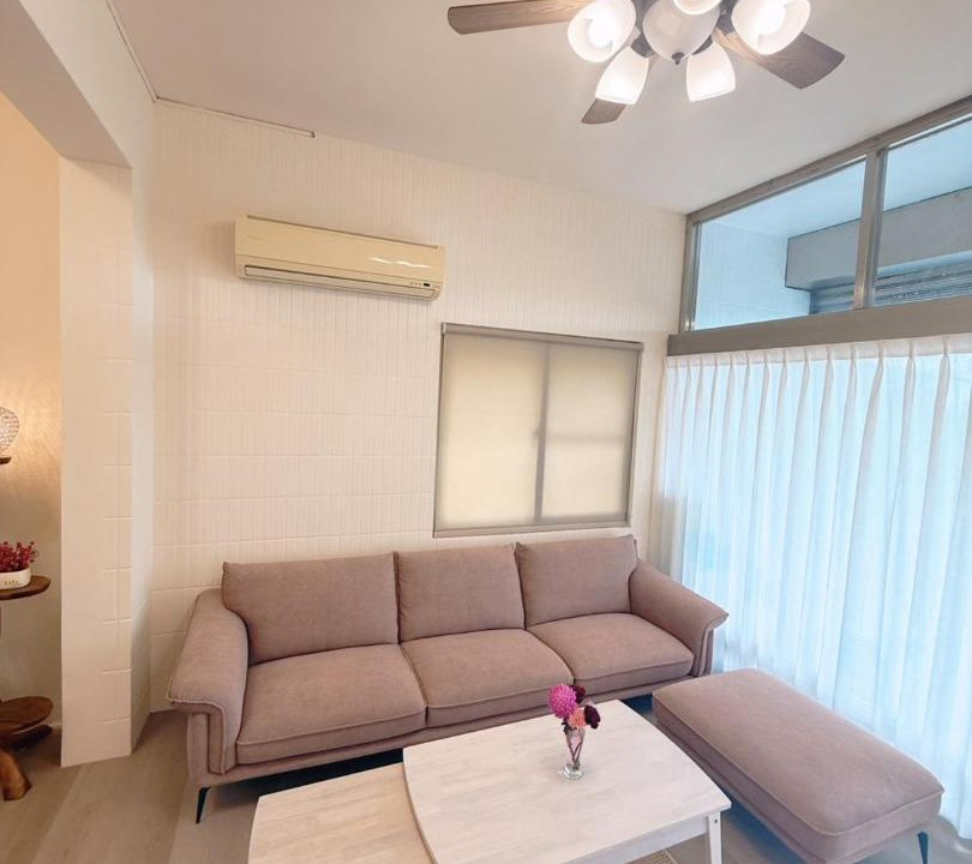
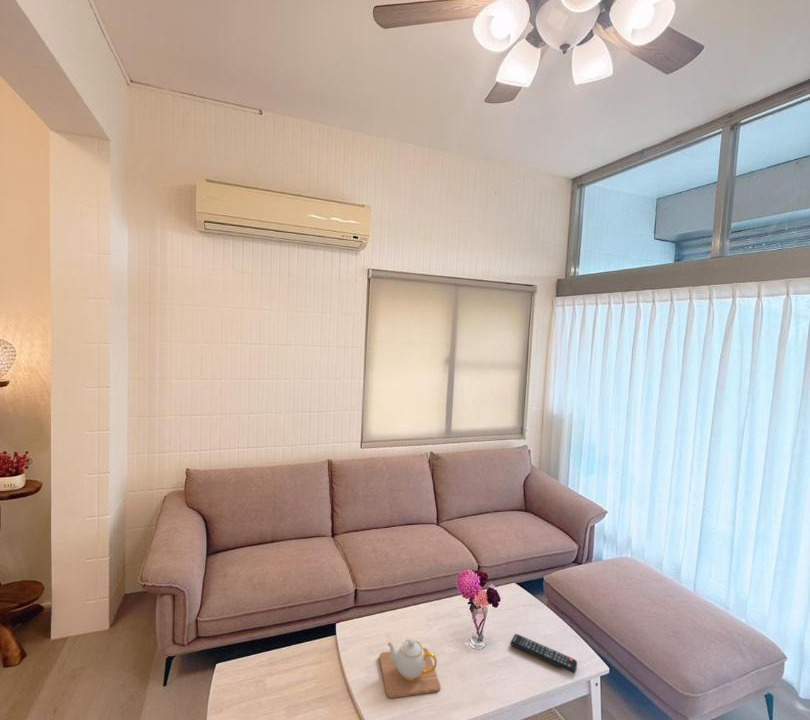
+ teapot [378,637,441,699]
+ remote control [509,633,578,675]
